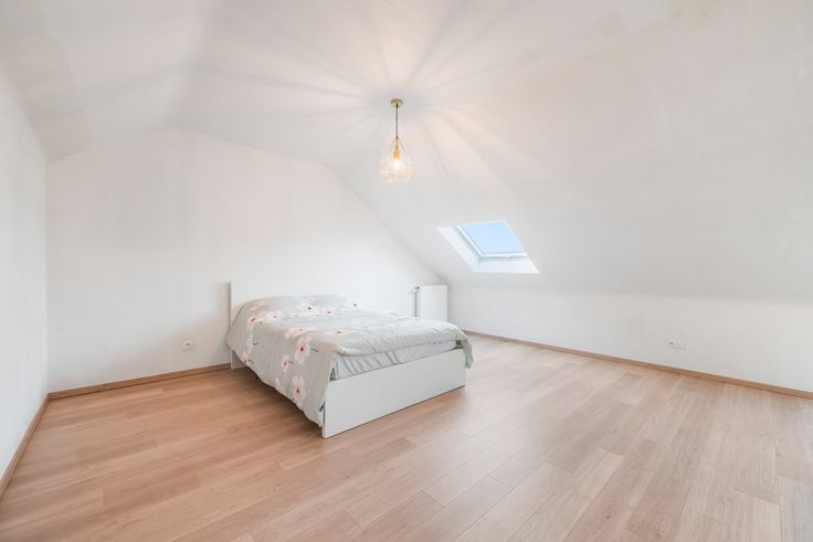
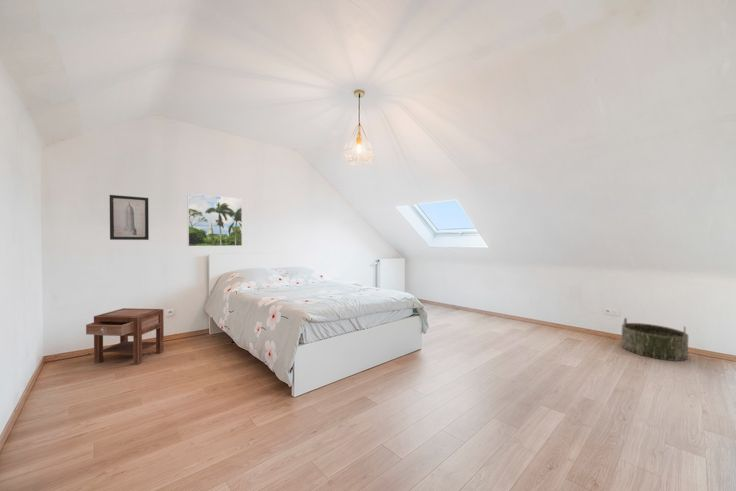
+ wall art [109,194,150,241]
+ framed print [187,193,243,247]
+ basket [620,317,689,362]
+ nightstand [85,307,165,365]
